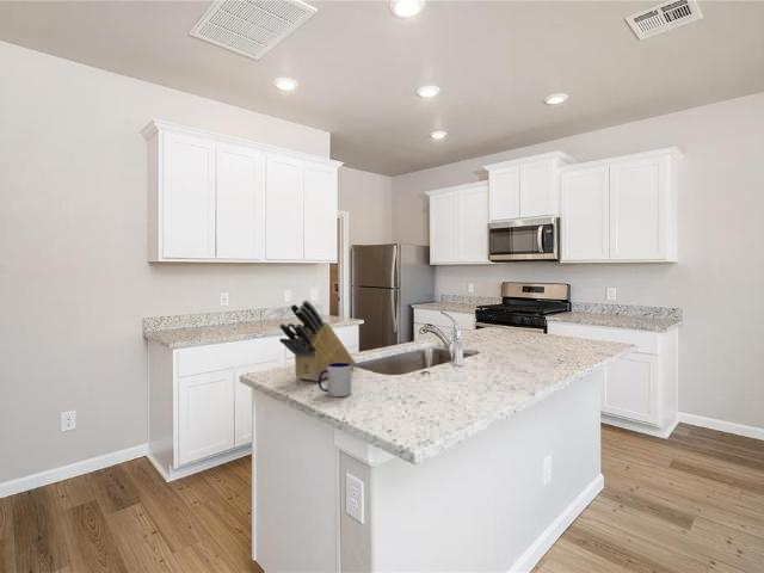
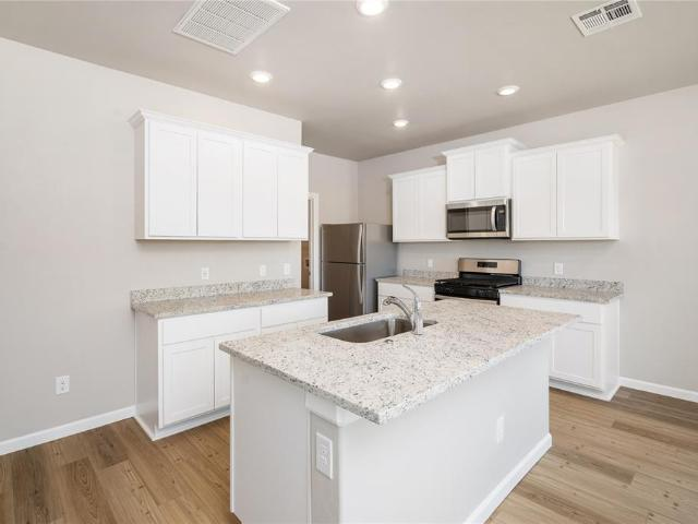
- knife block [278,300,357,382]
- mug [318,363,352,398]
